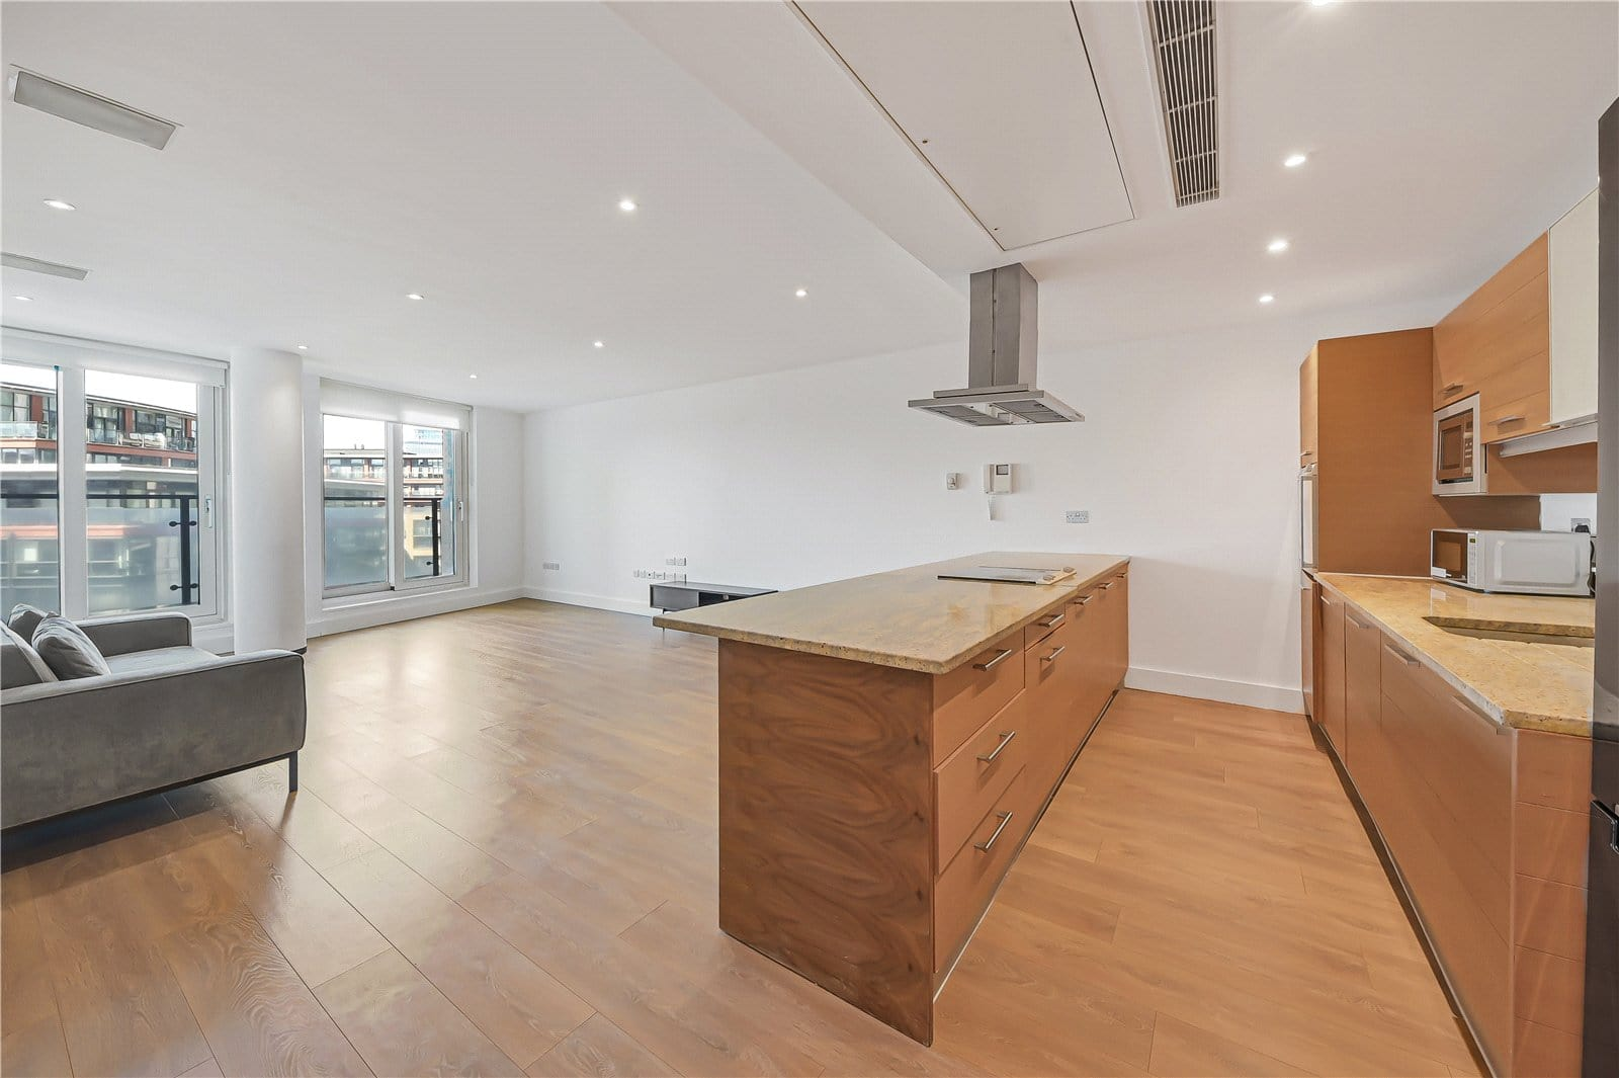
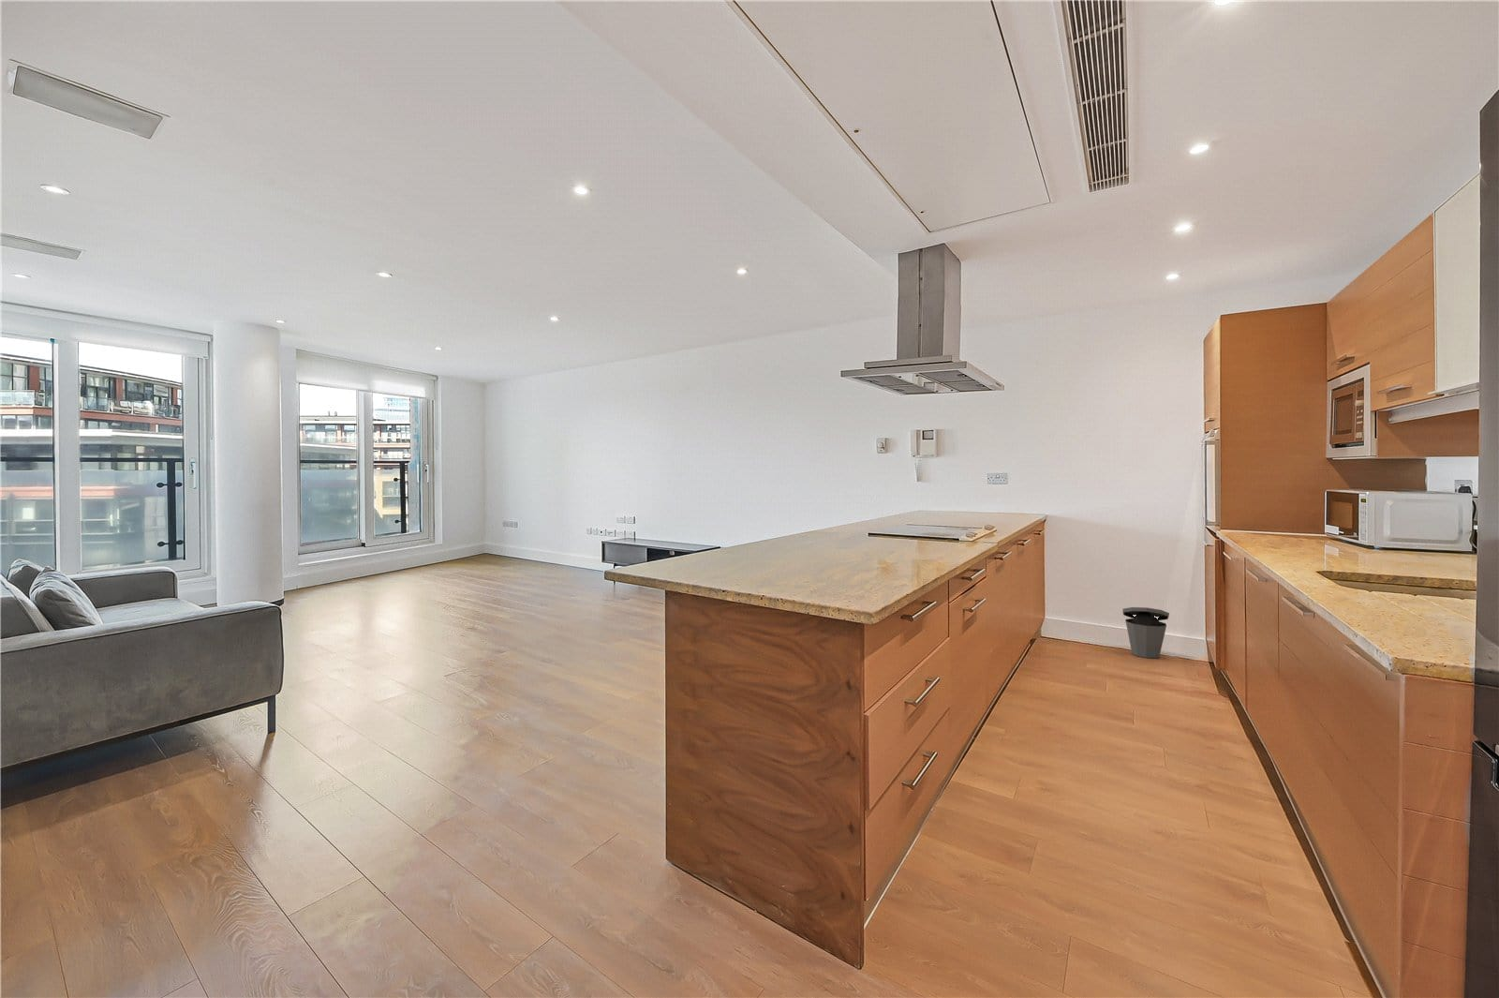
+ trash can [1121,606,1170,658]
